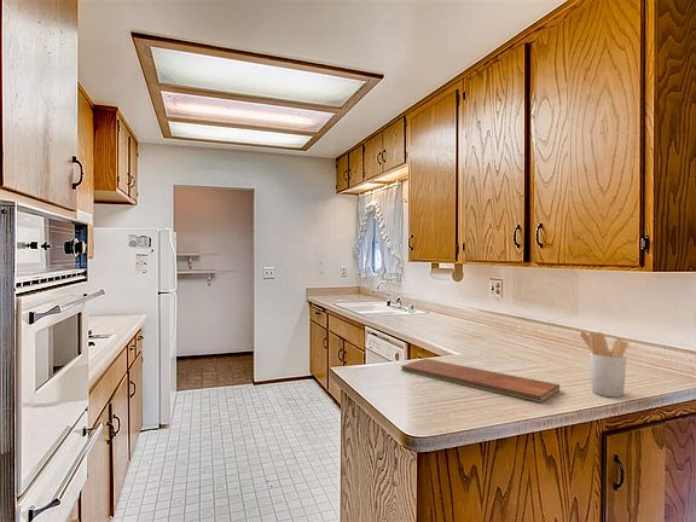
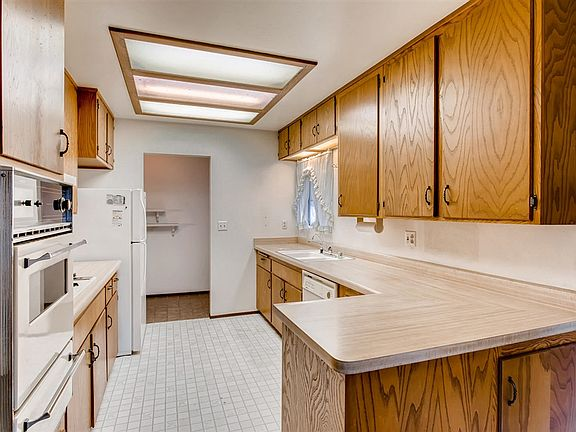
- utensil holder [579,331,630,399]
- chopping board [400,358,562,404]
